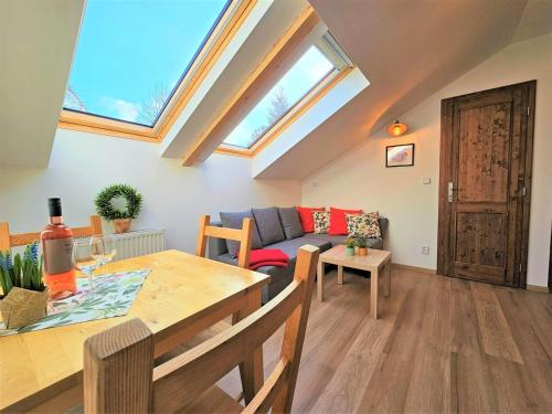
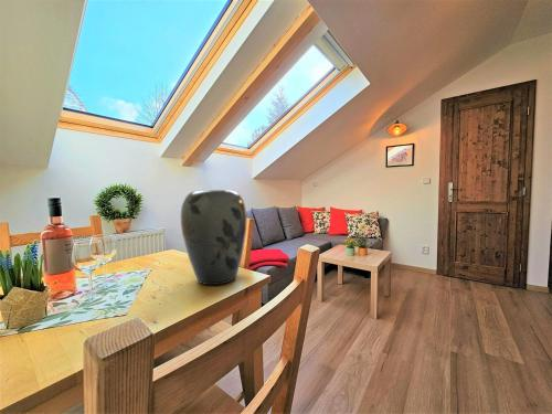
+ vase [180,189,247,286]
